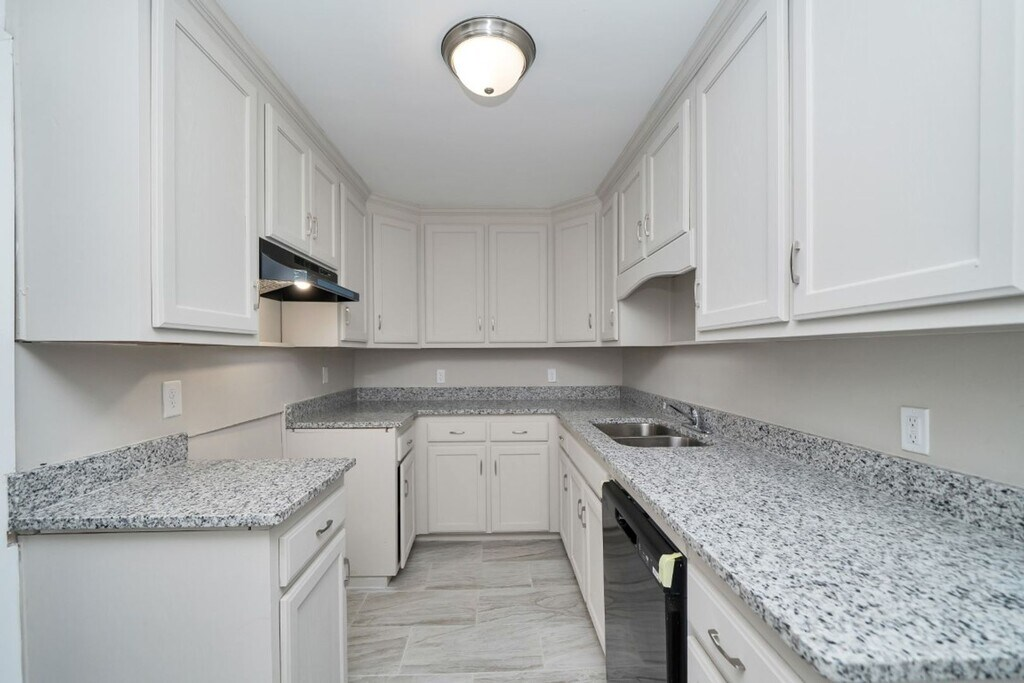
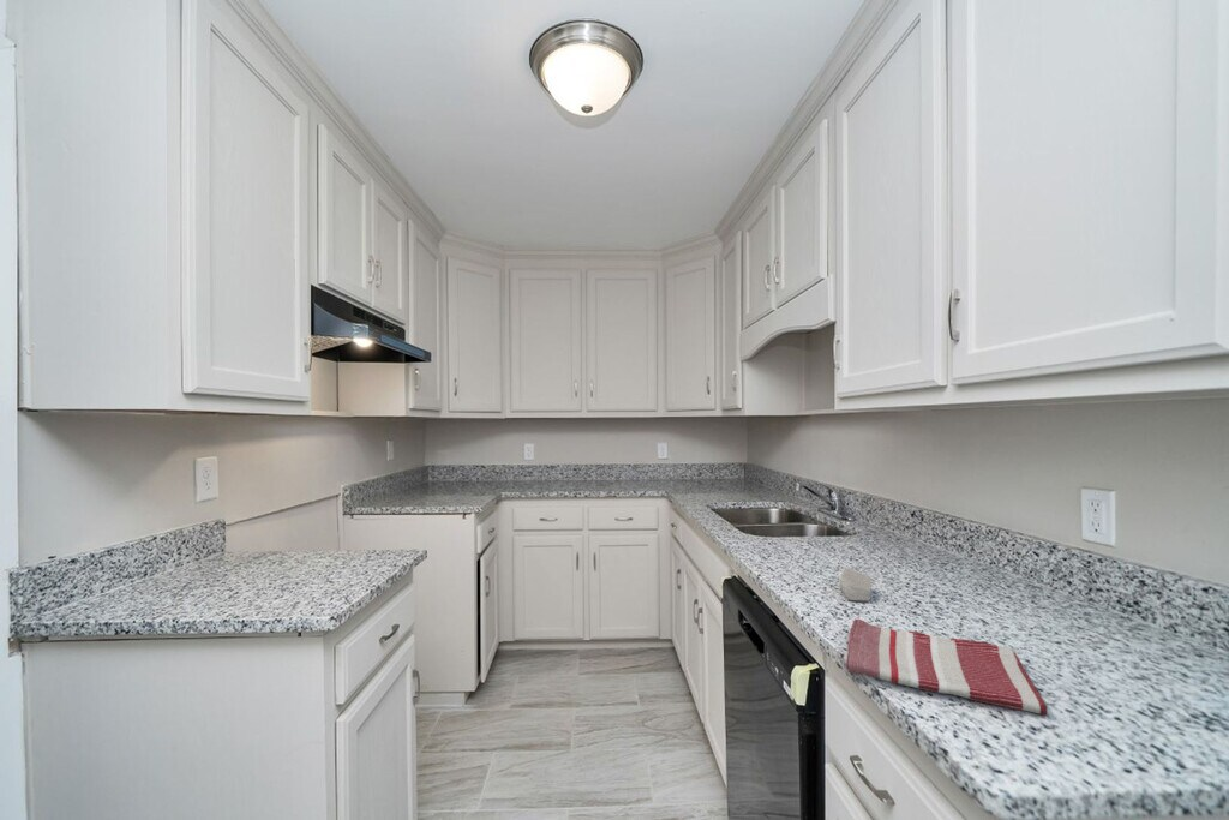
+ soap bar [839,567,873,601]
+ dish towel [845,617,1049,717]
